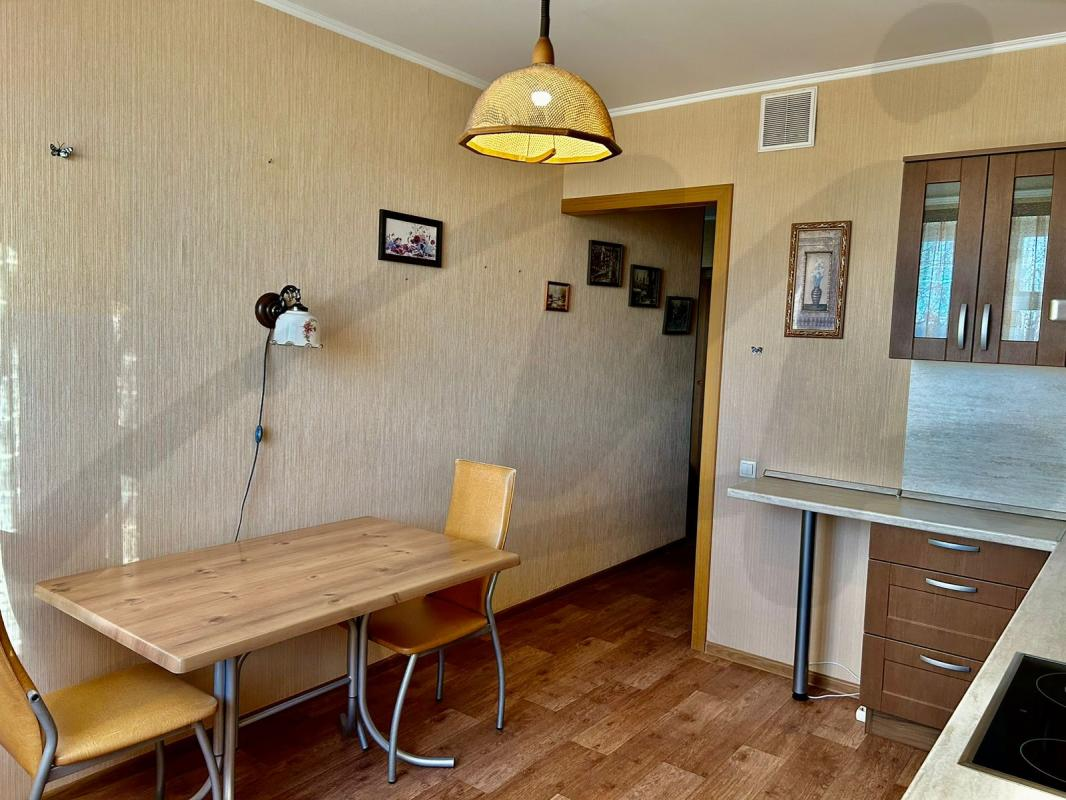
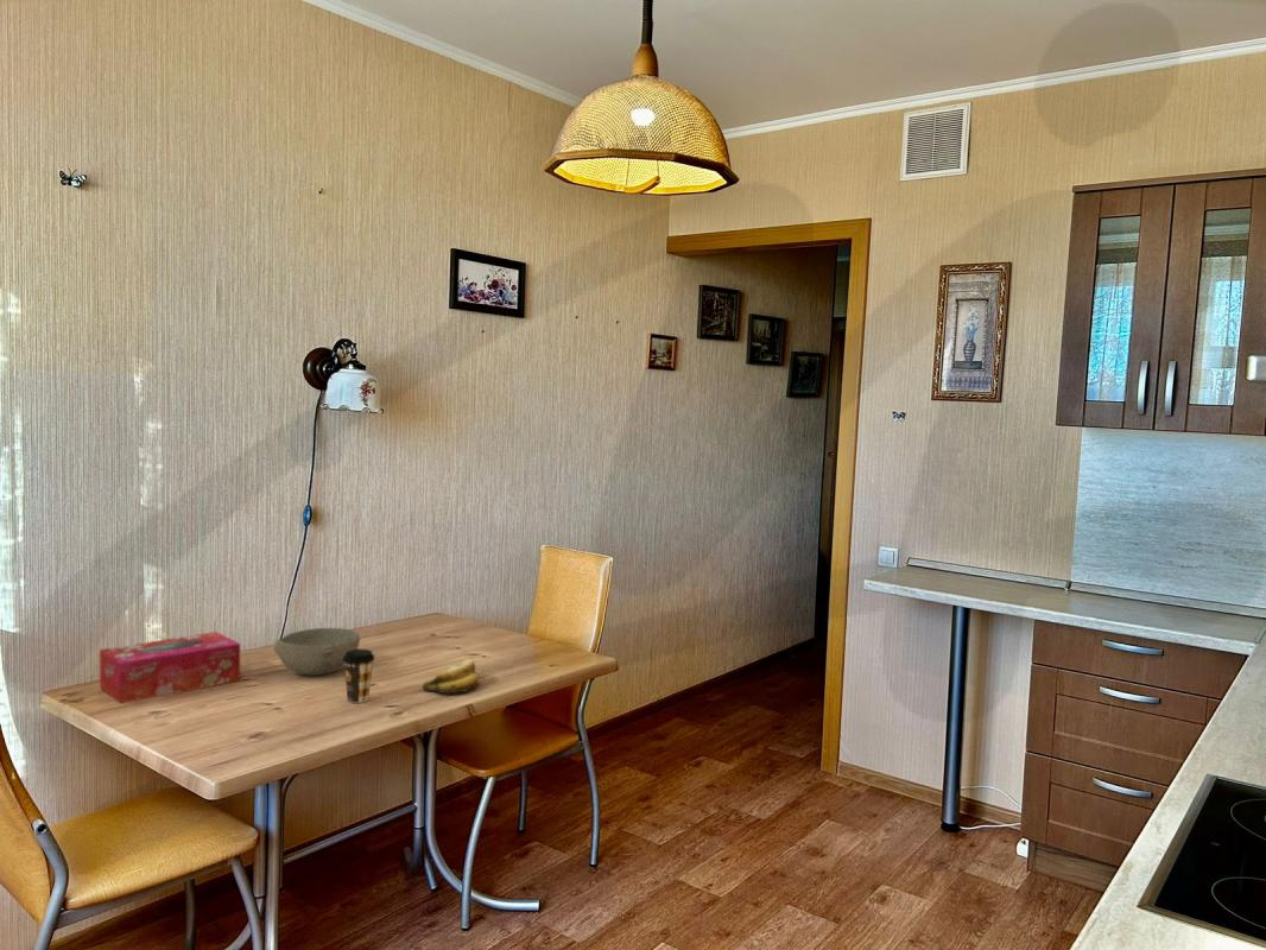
+ banana [422,658,480,695]
+ tissue box [99,631,241,704]
+ coffee cup [342,648,376,704]
+ bowl [272,627,361,676]
